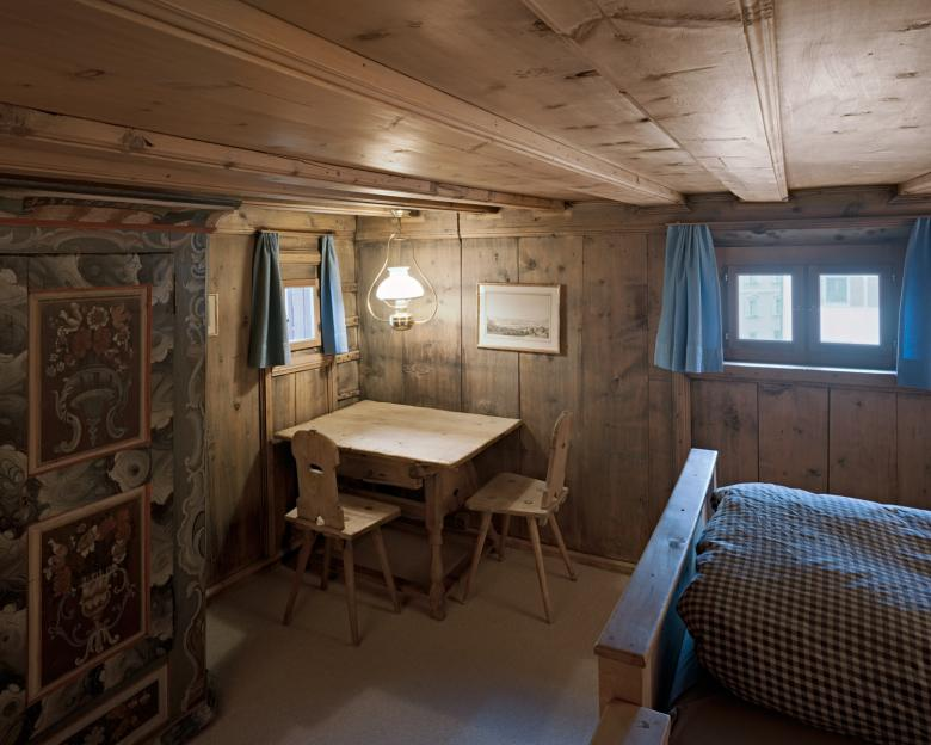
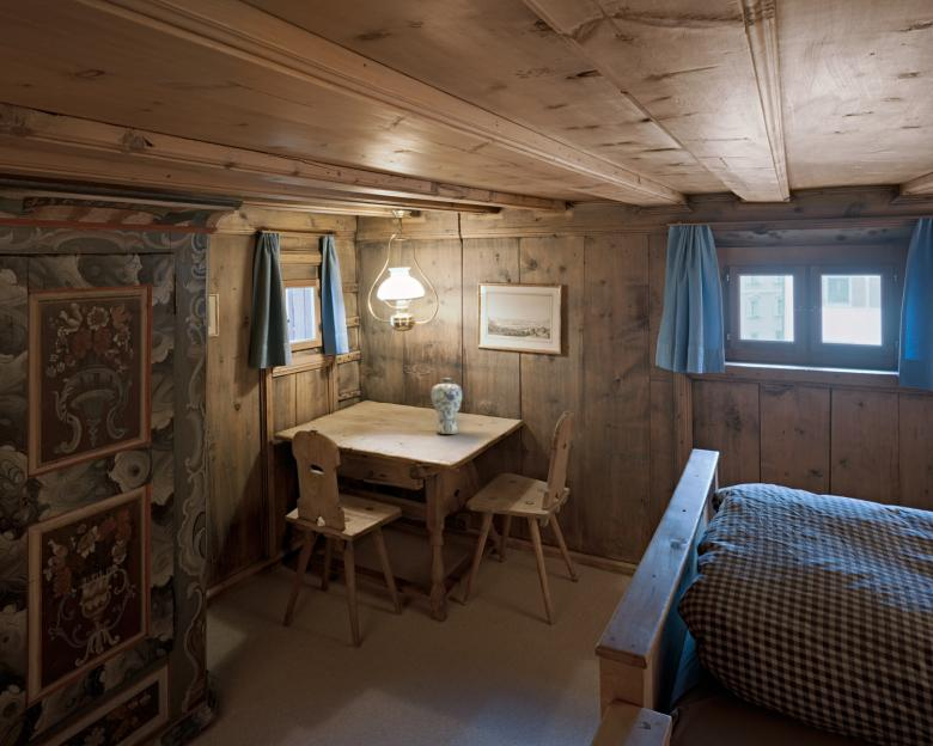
+ vase [431,377,463,435]
